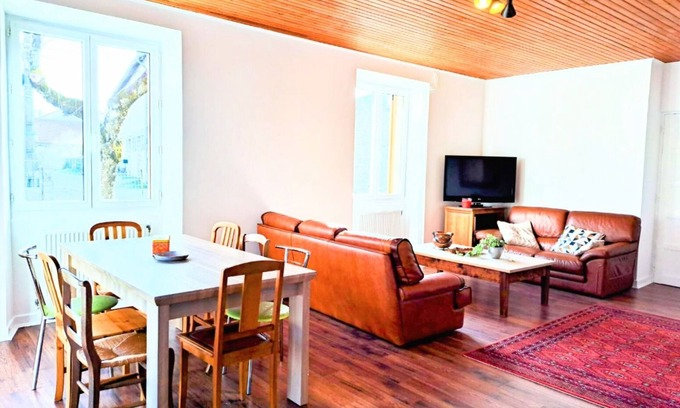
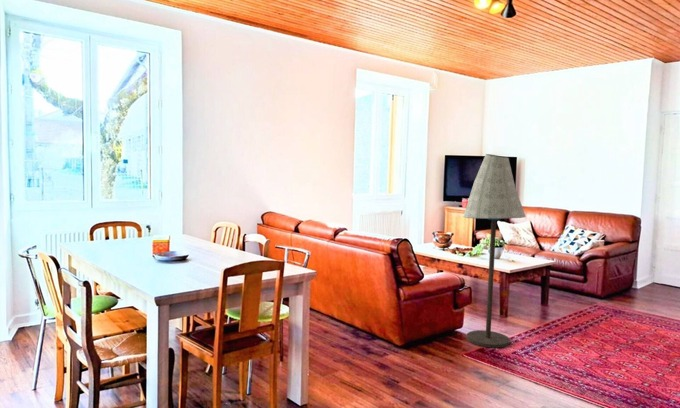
+ floor lamp [462,153,527,349]
